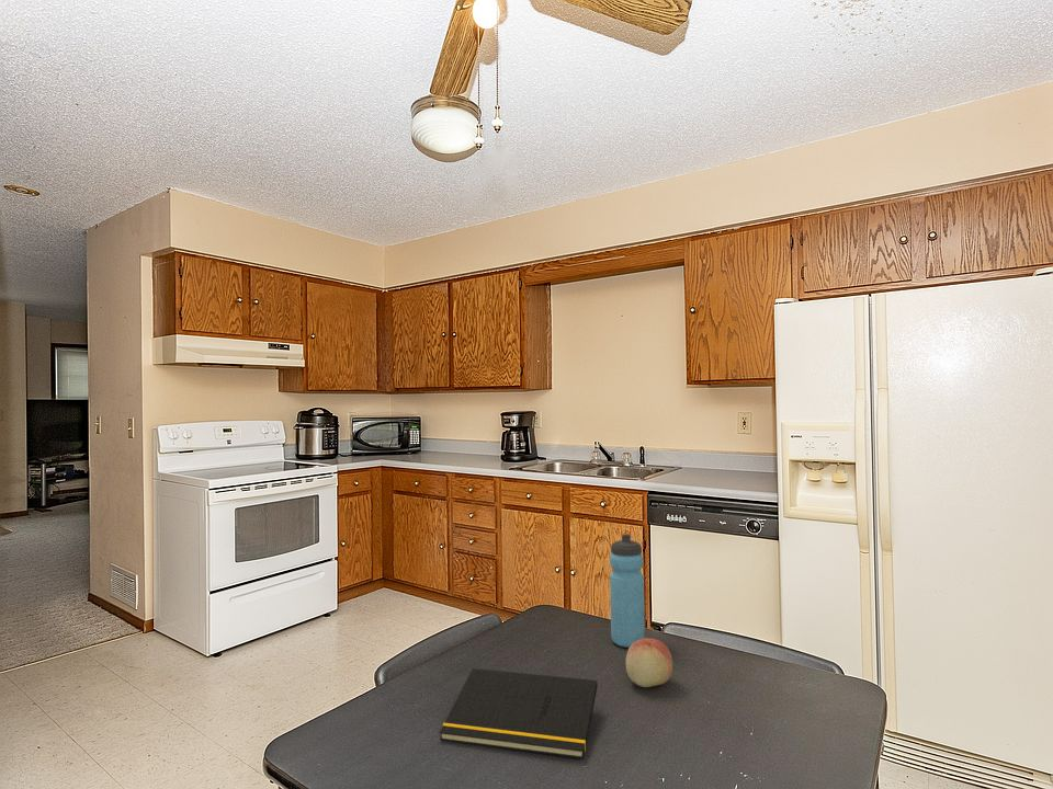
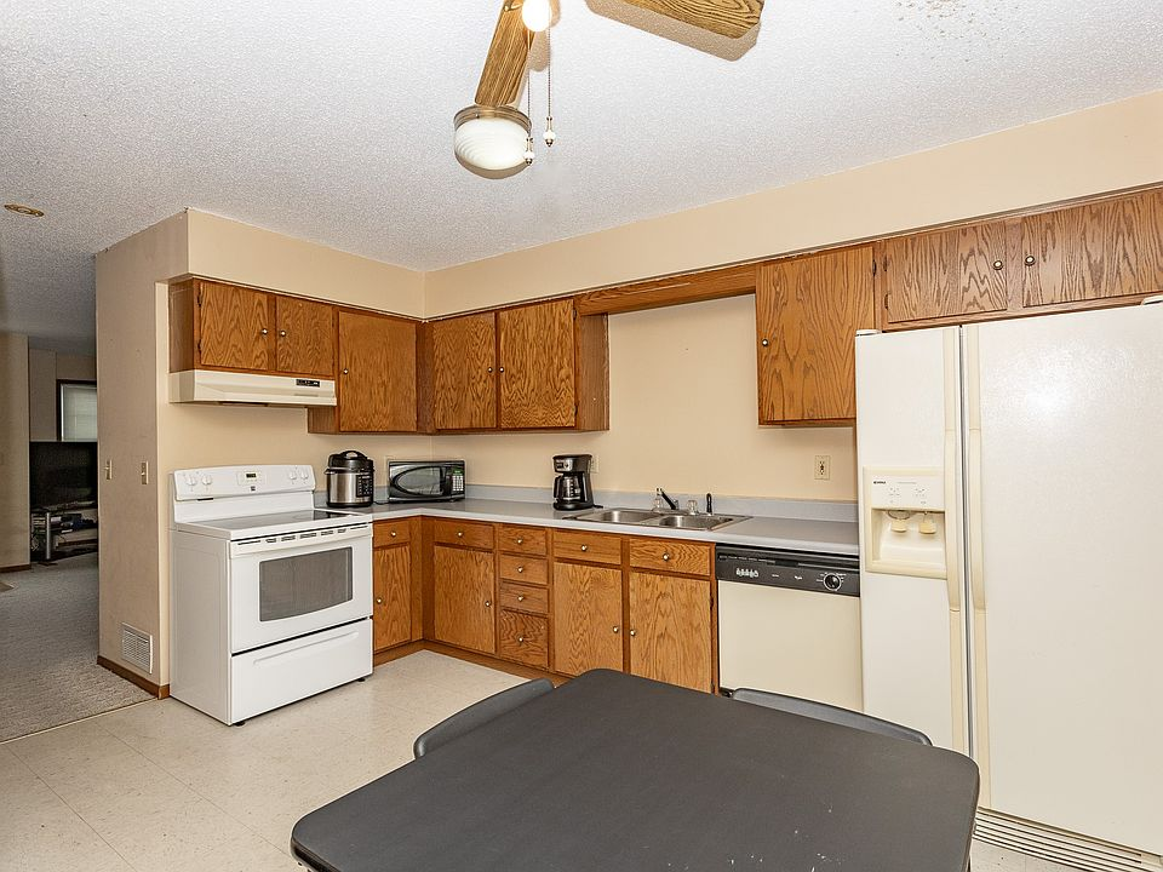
- notepad [439,667,599,759]
- fruit [625,637,673,688]
- water bottle [609,533,646,649]
